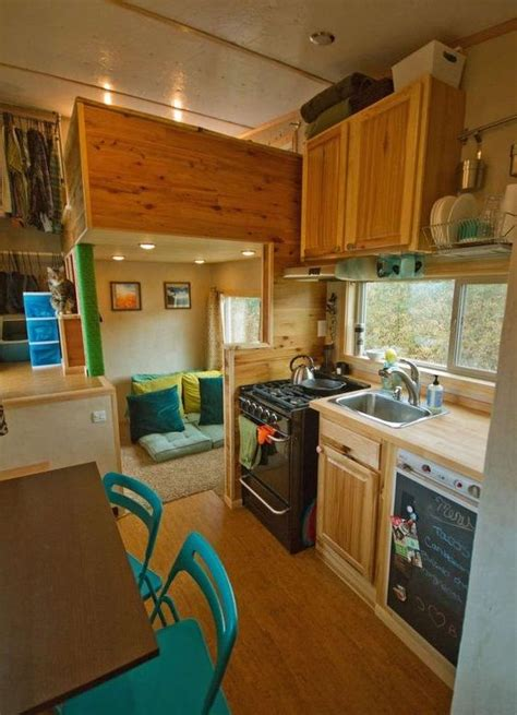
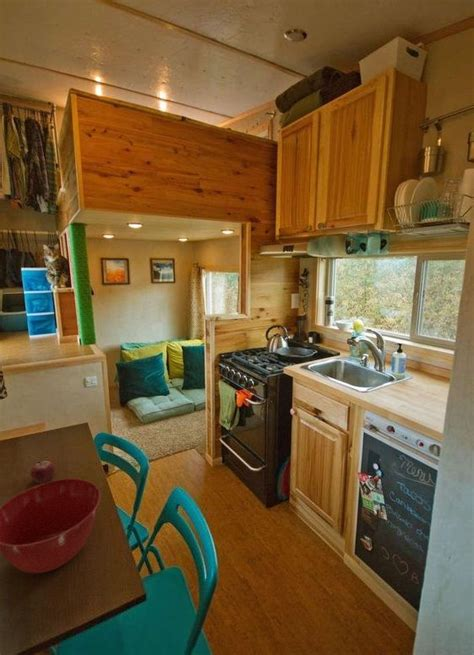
+ fruit [29,460,56,484]
+ mixing bowl [0,478,102,574]
